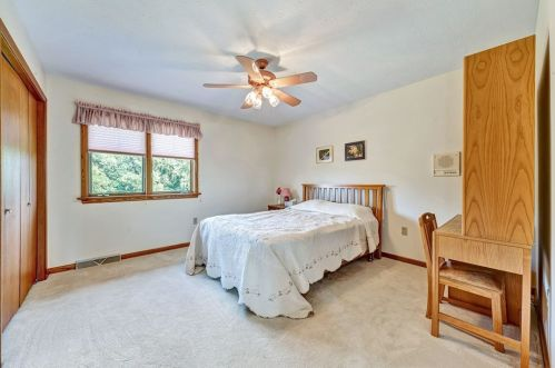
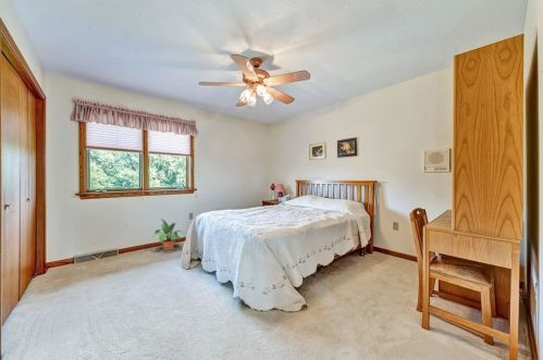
+ potted plant [150,218,185,251]
